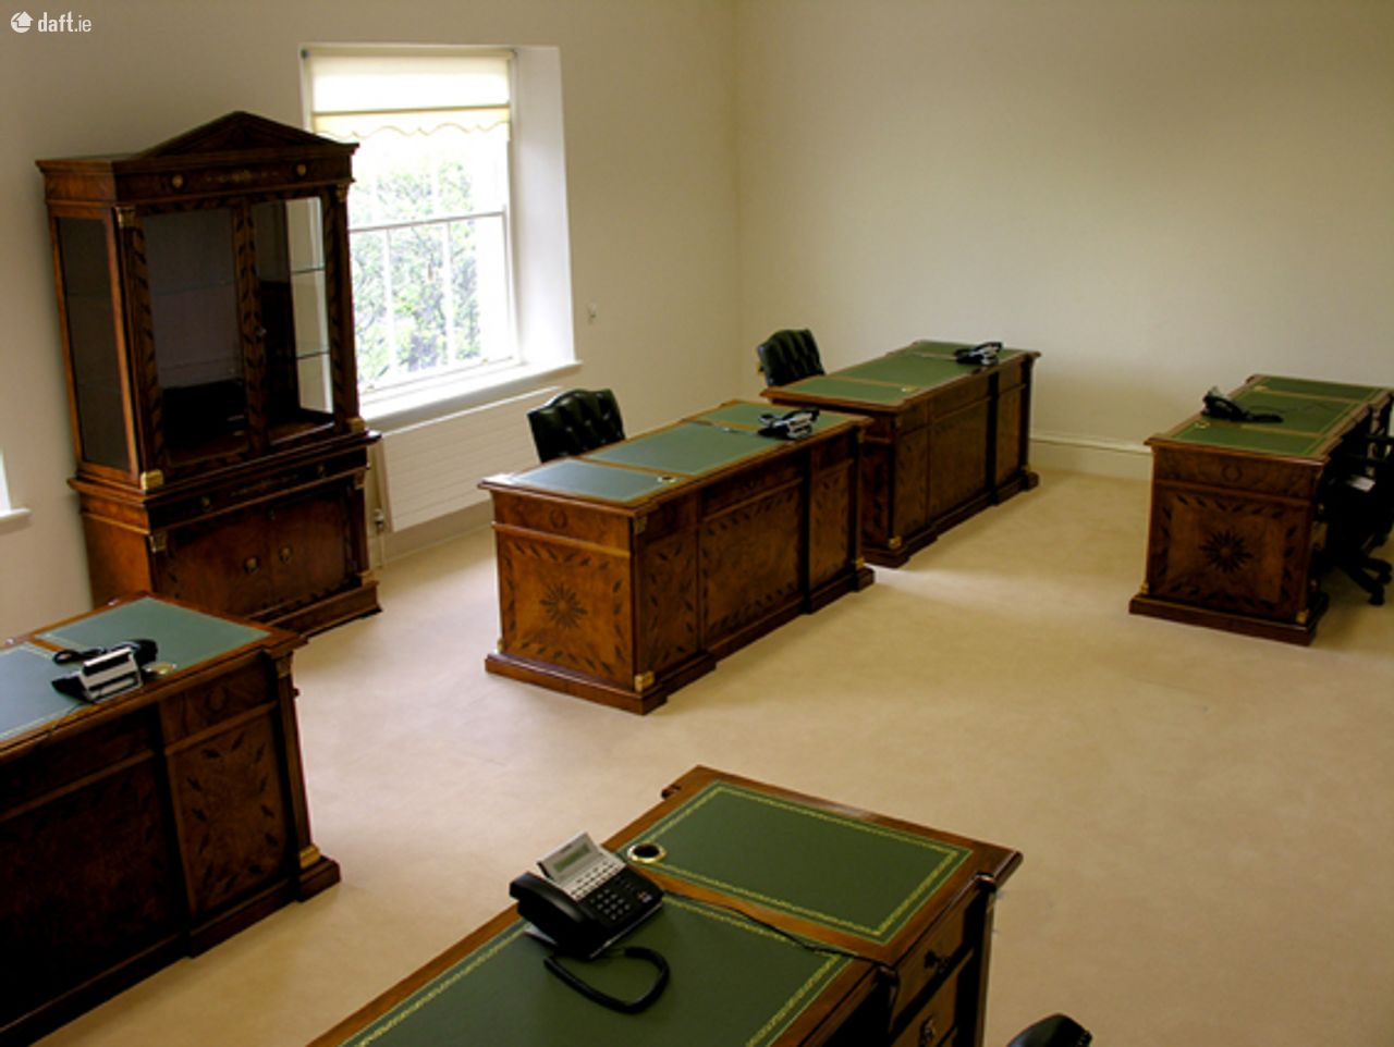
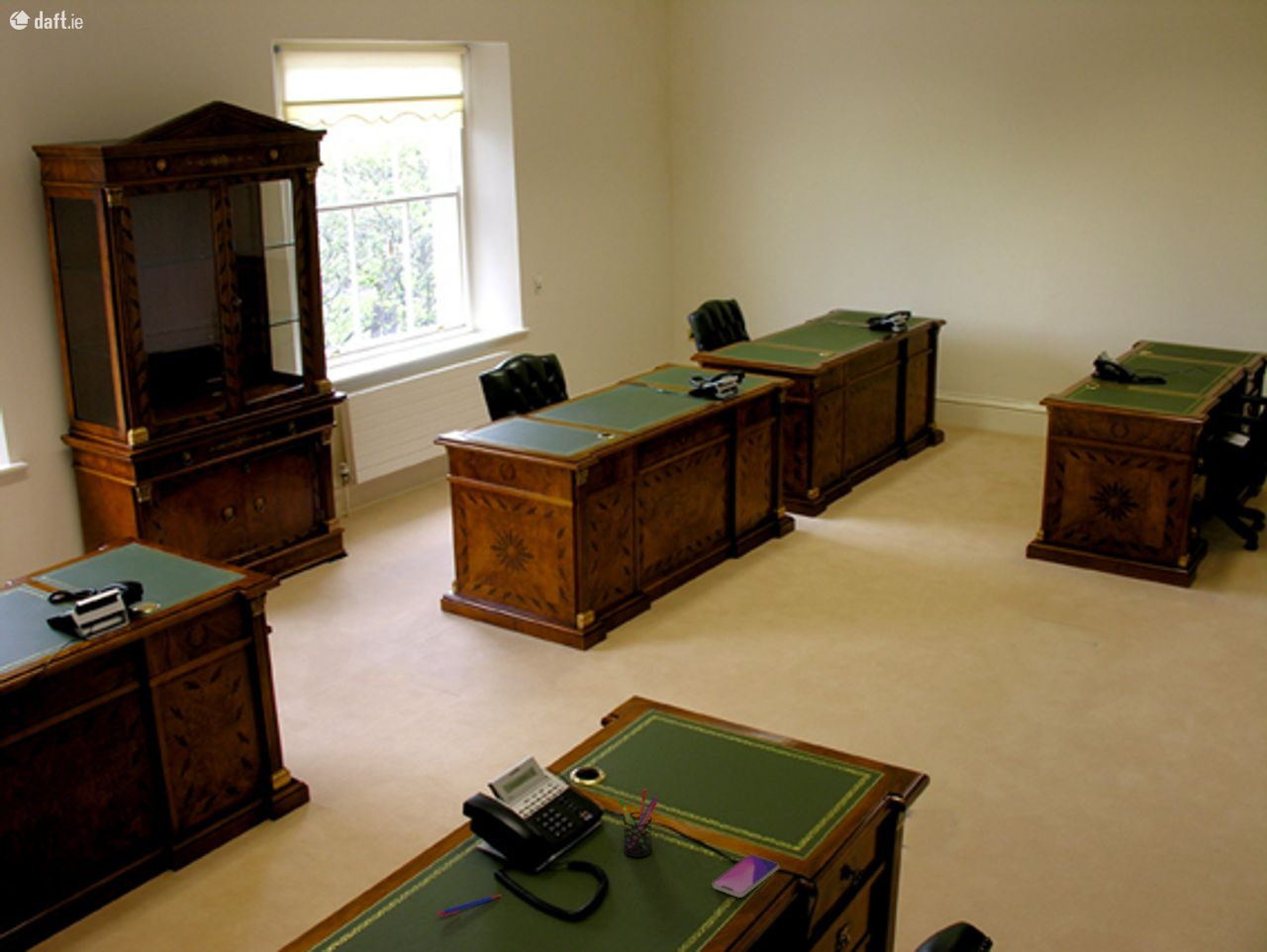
+ pen [436,895,502,918]
+ smartphone [712,854,780,899]
+ pen holder [618,788,659,858]
